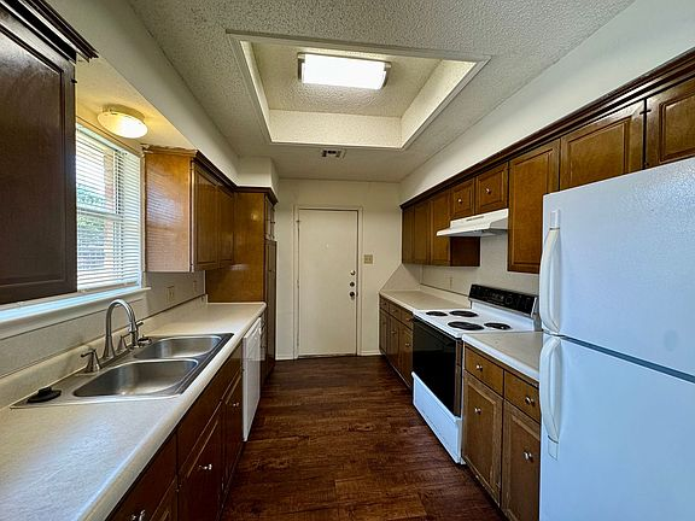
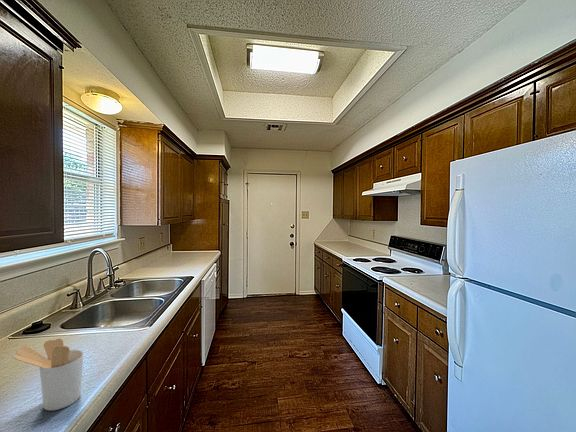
+ utensil holder [12,338,85,412]
